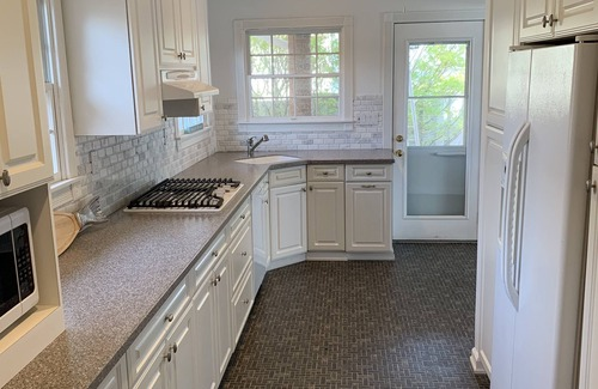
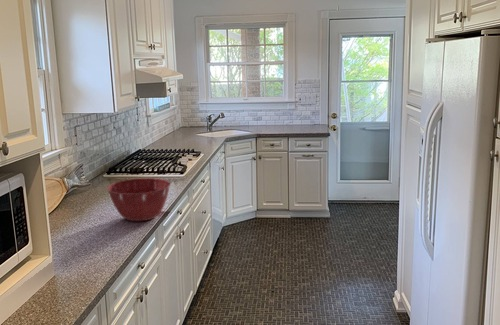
+ mixing bowl [106,177,171,222]
